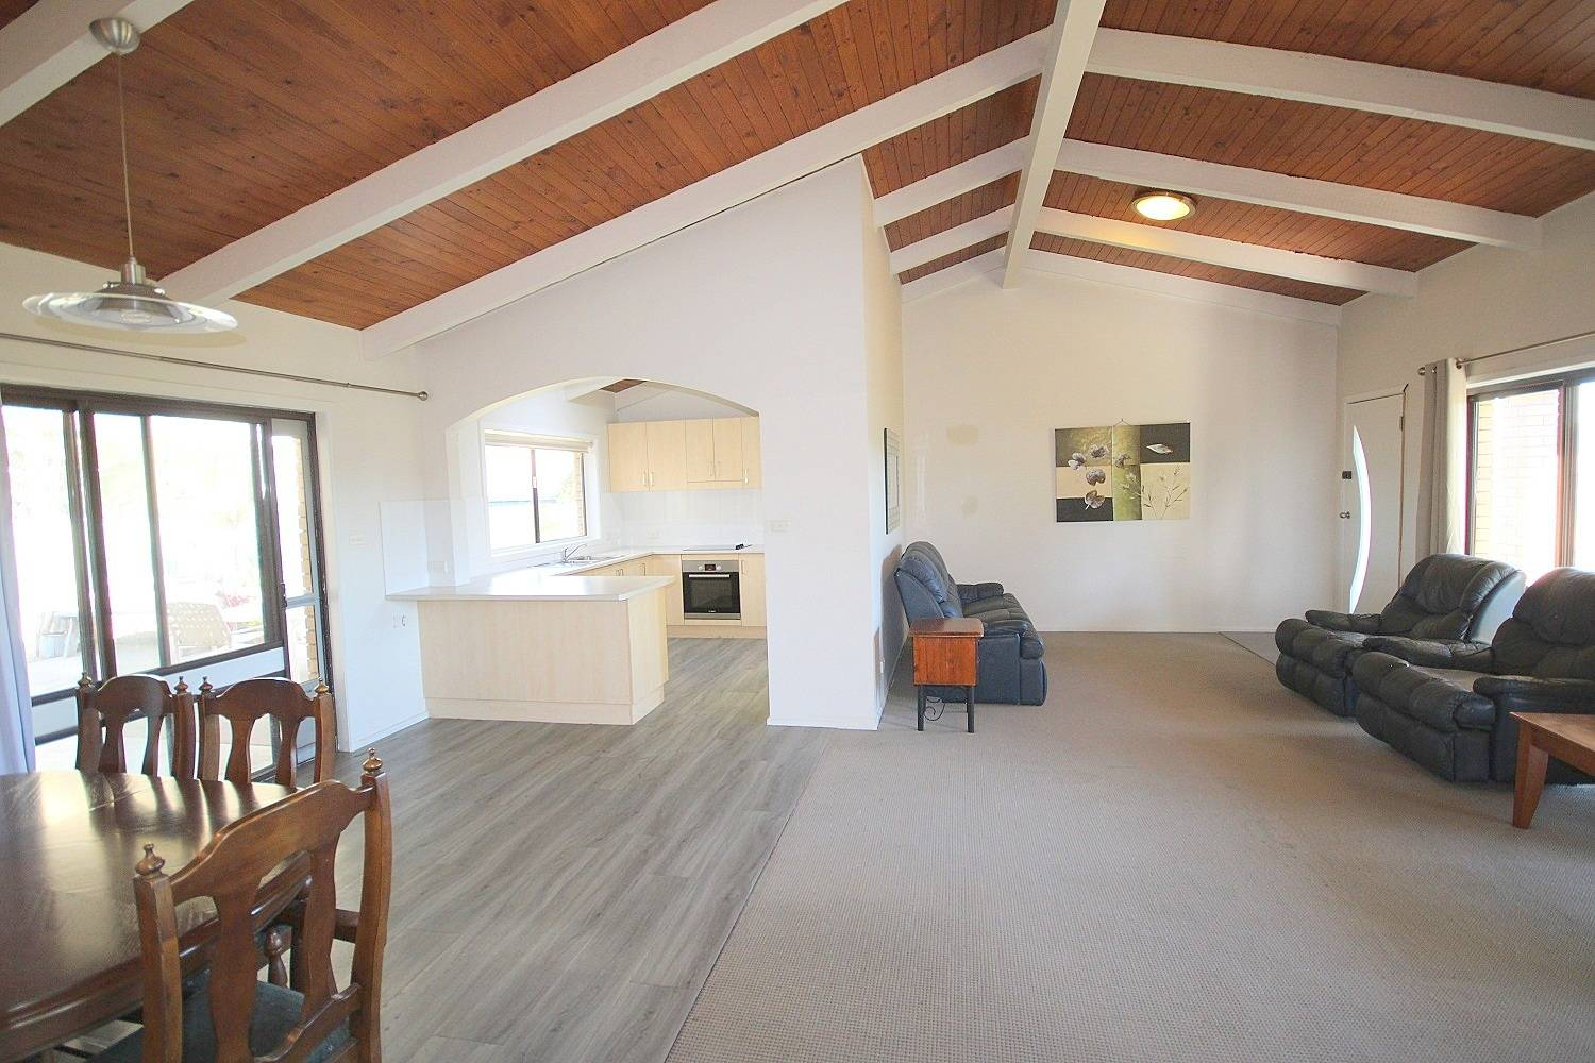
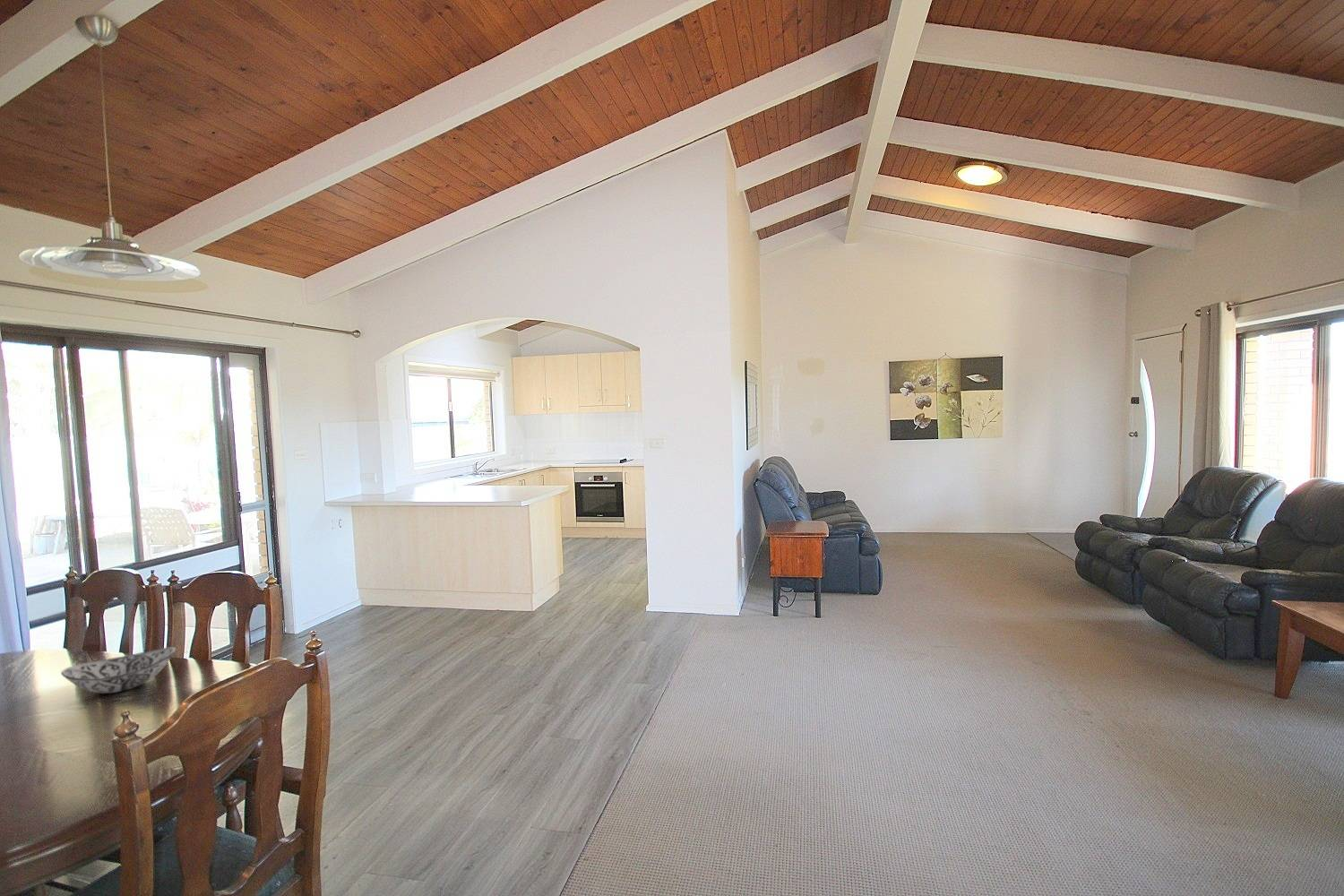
+ decorative bowl [60,646,177,694]
